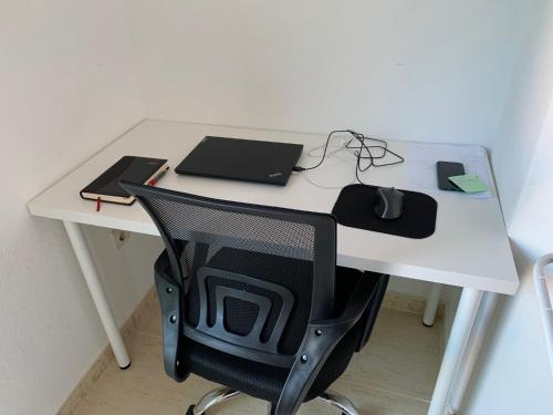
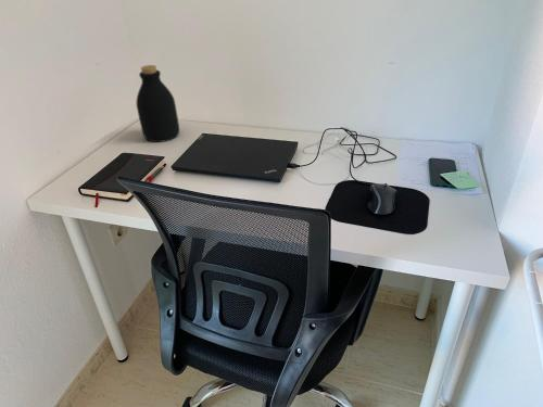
+ bottle [136,64,180,143]
